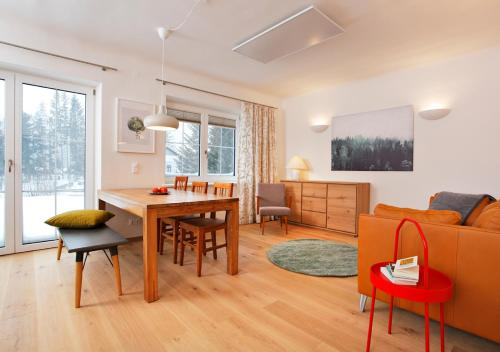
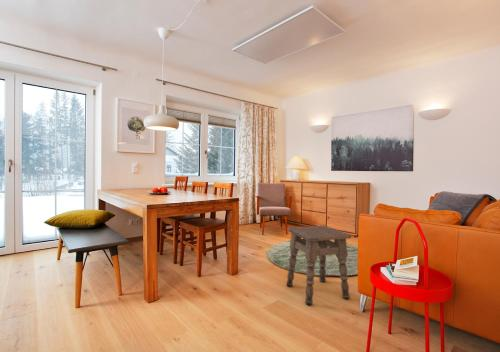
+ side table [286,225,352,306]
